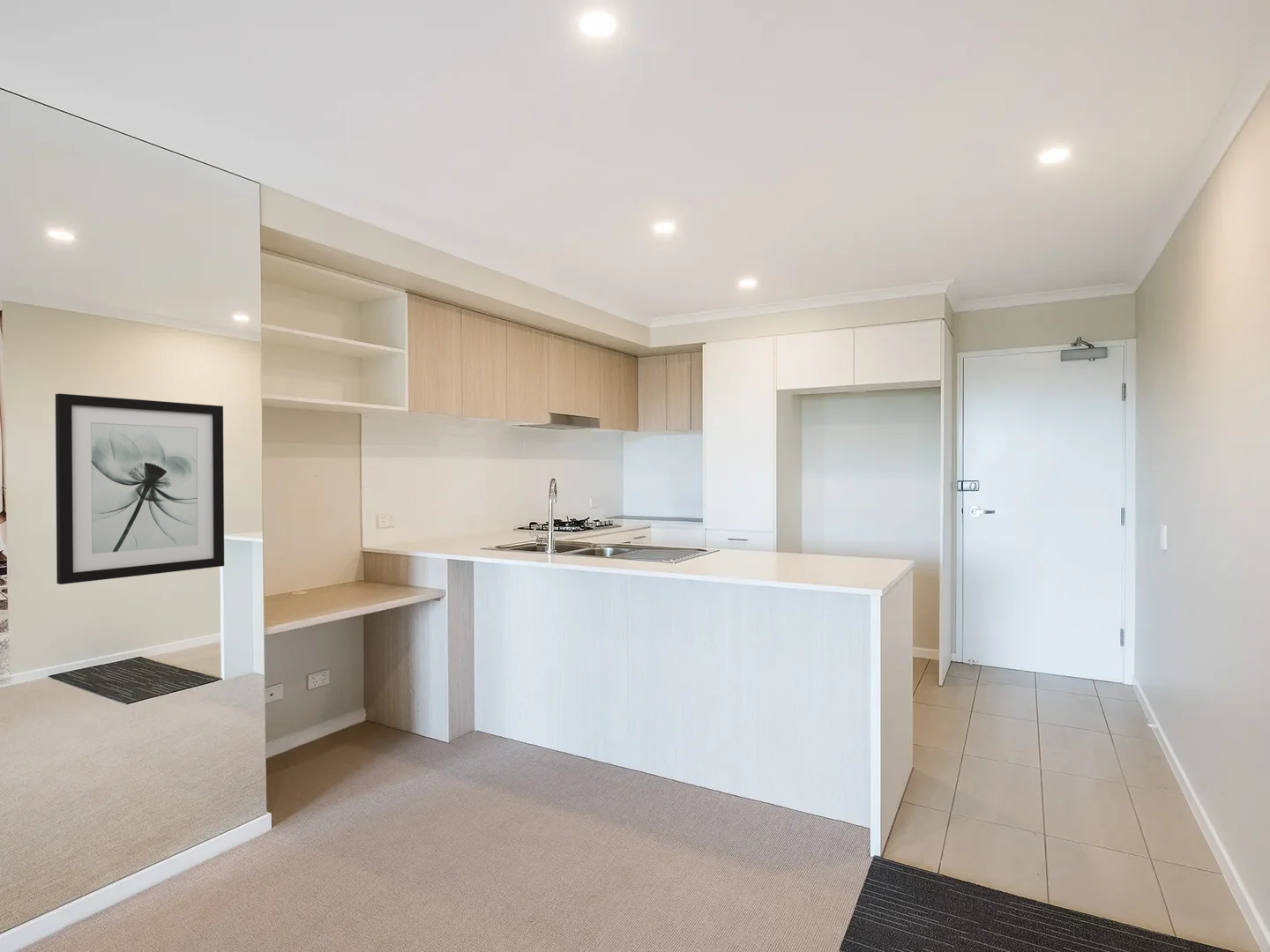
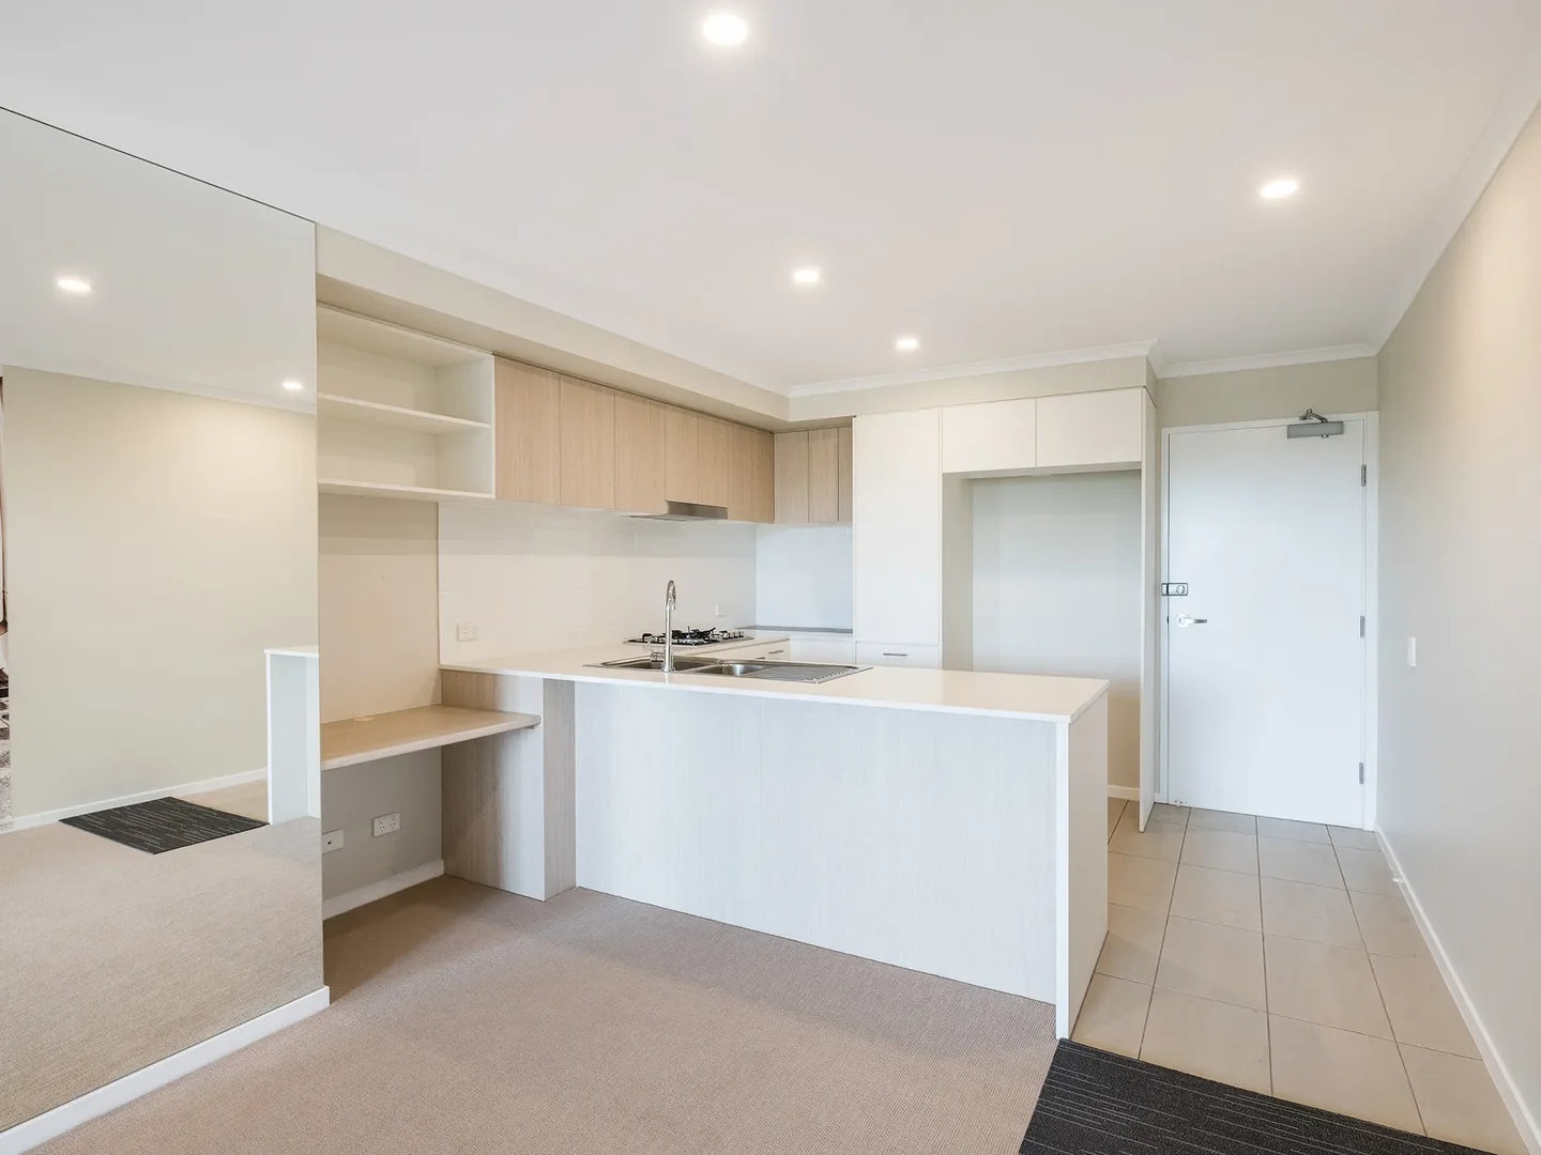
- wall art [55,392,225,585]
